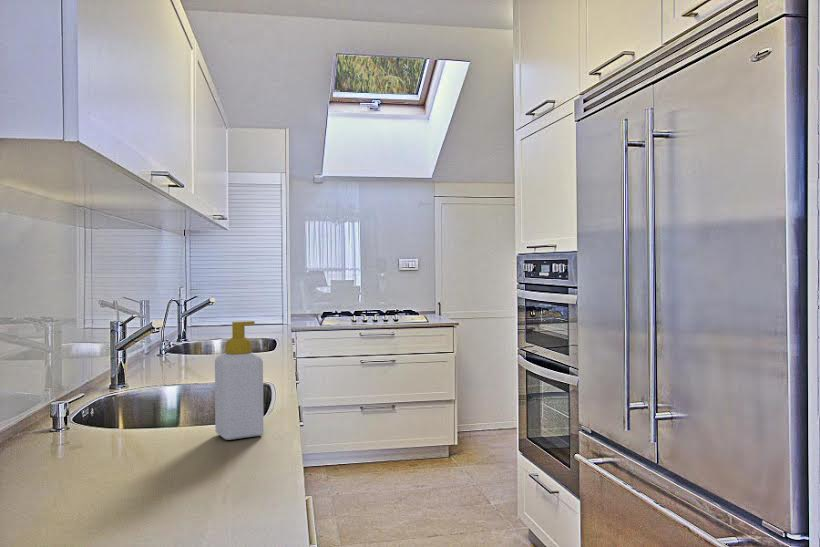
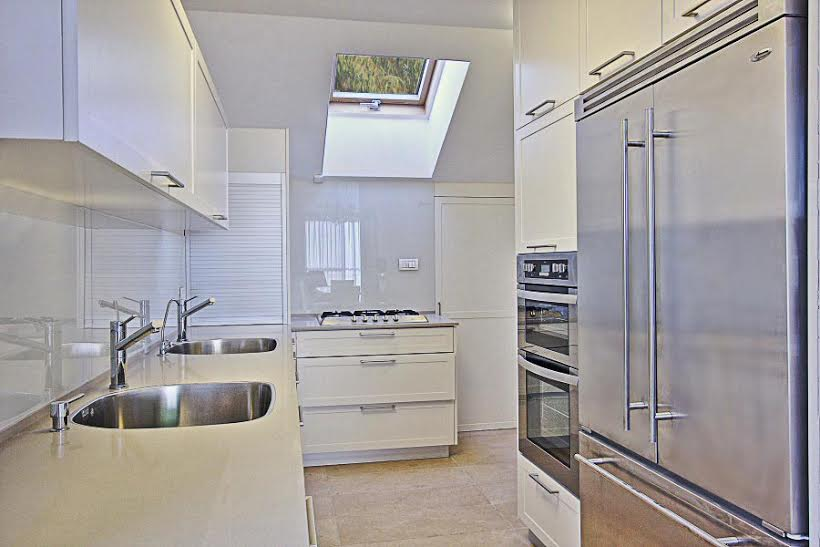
- soap bottle [214,320,265,441]
